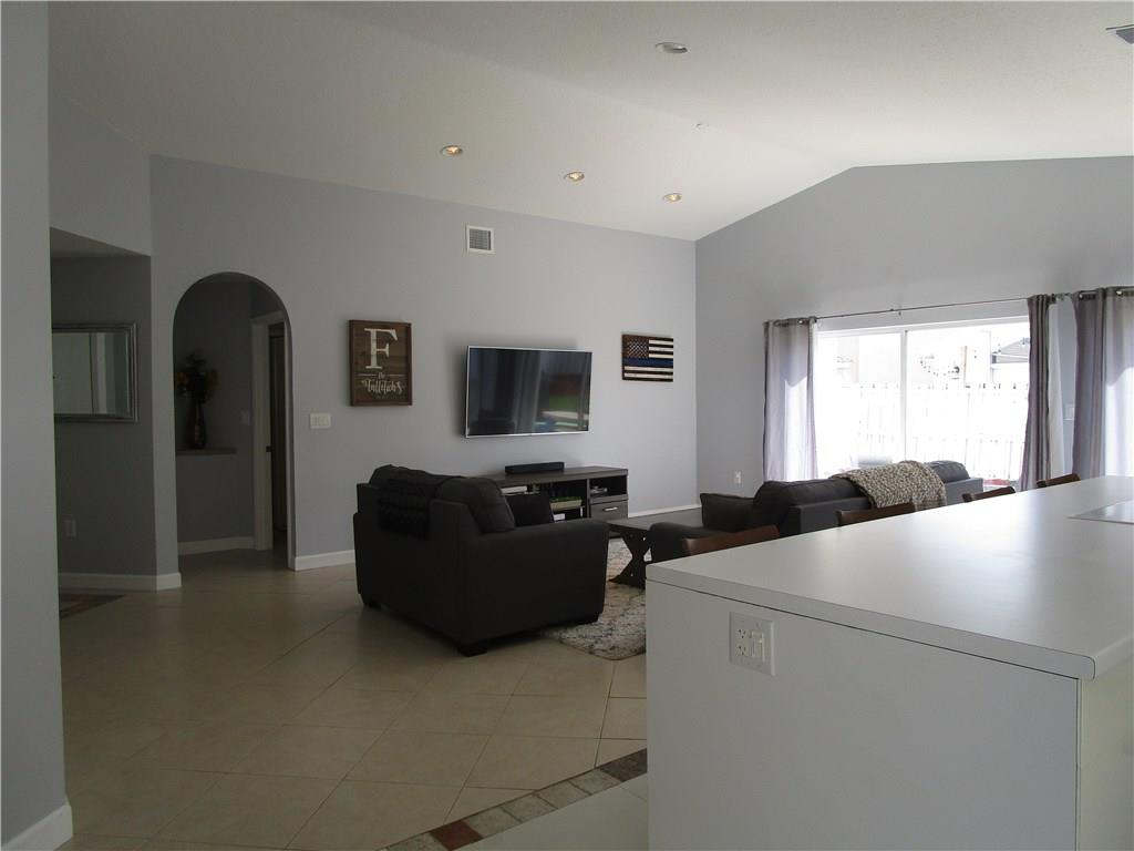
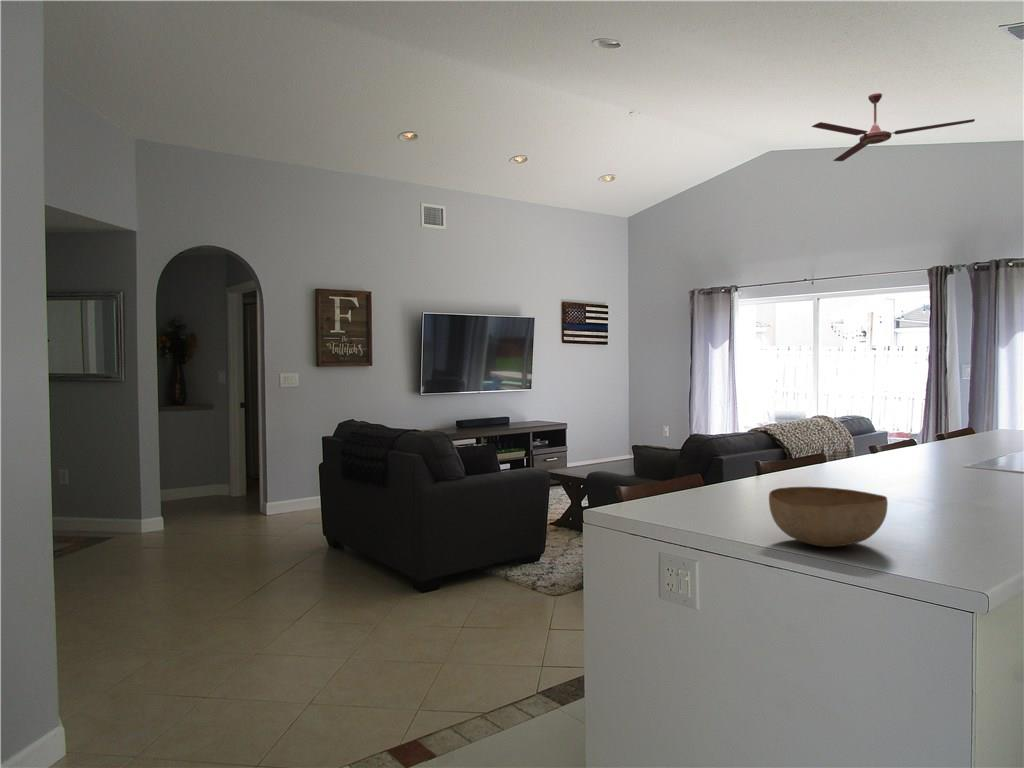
+ ceiling fan [810,92,976,162]
+ bowl [768,486,889,548]
